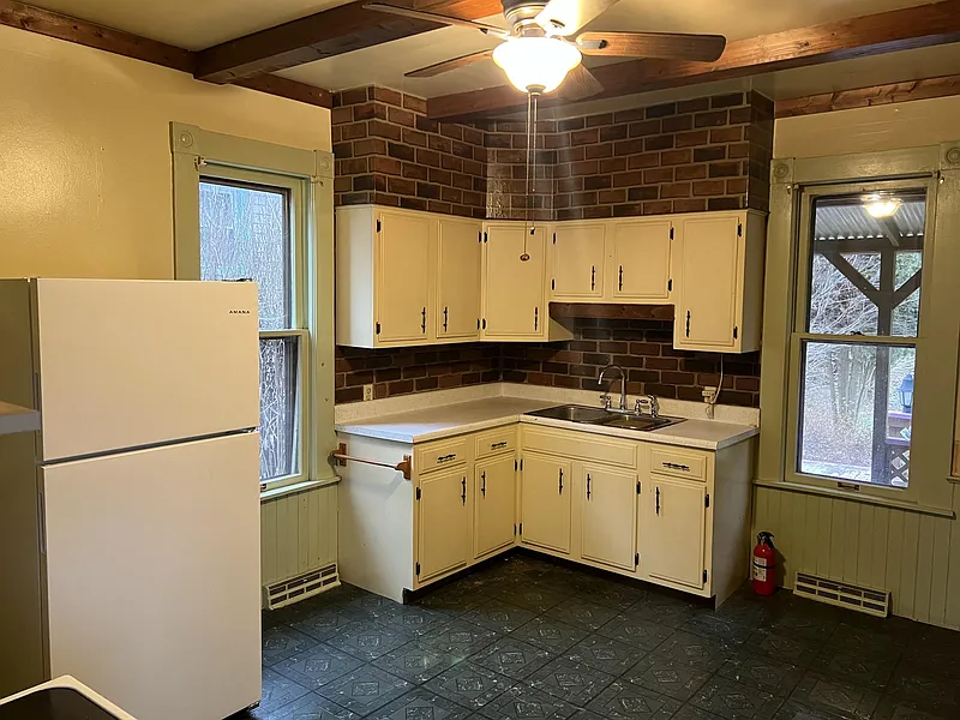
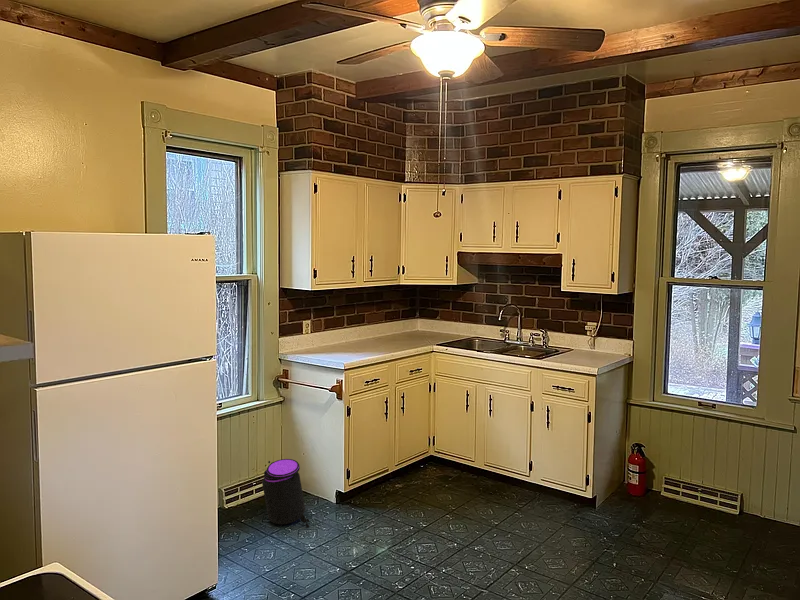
+ trash can [261,458,310,528]
